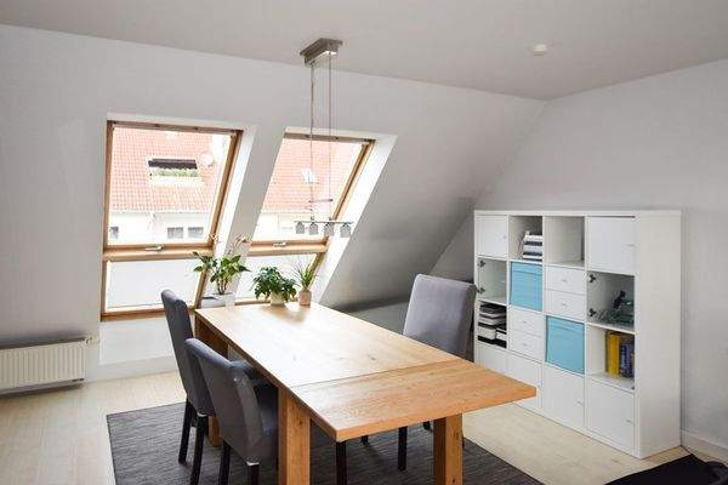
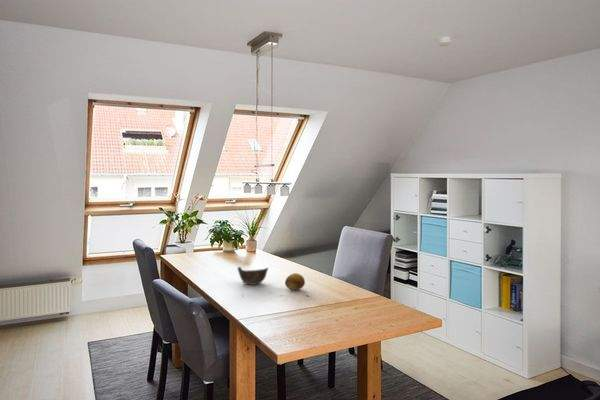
+ bowl [236,266,269,286]
+ fruit [284,272,306,291]
